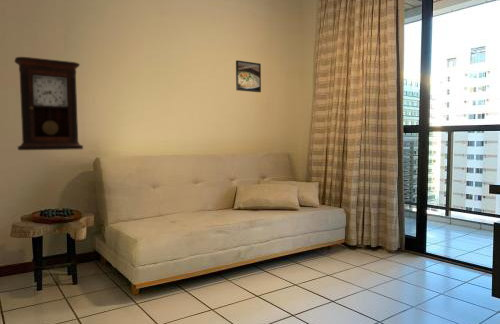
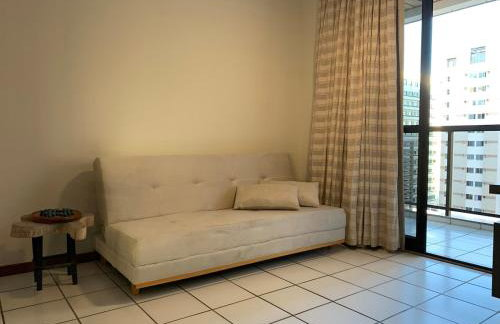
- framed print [235,59,262,93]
- pendulum clock [13,56,84,151]
